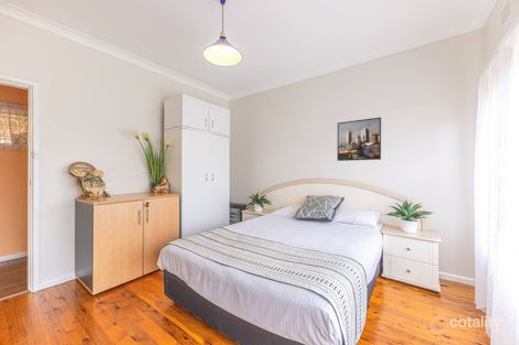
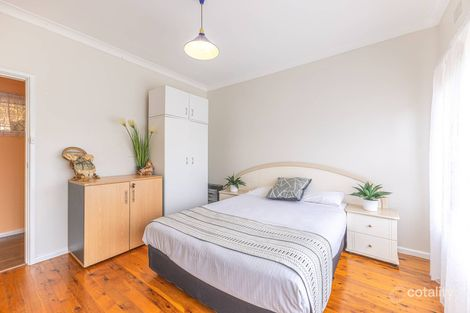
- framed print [337,116,382,162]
